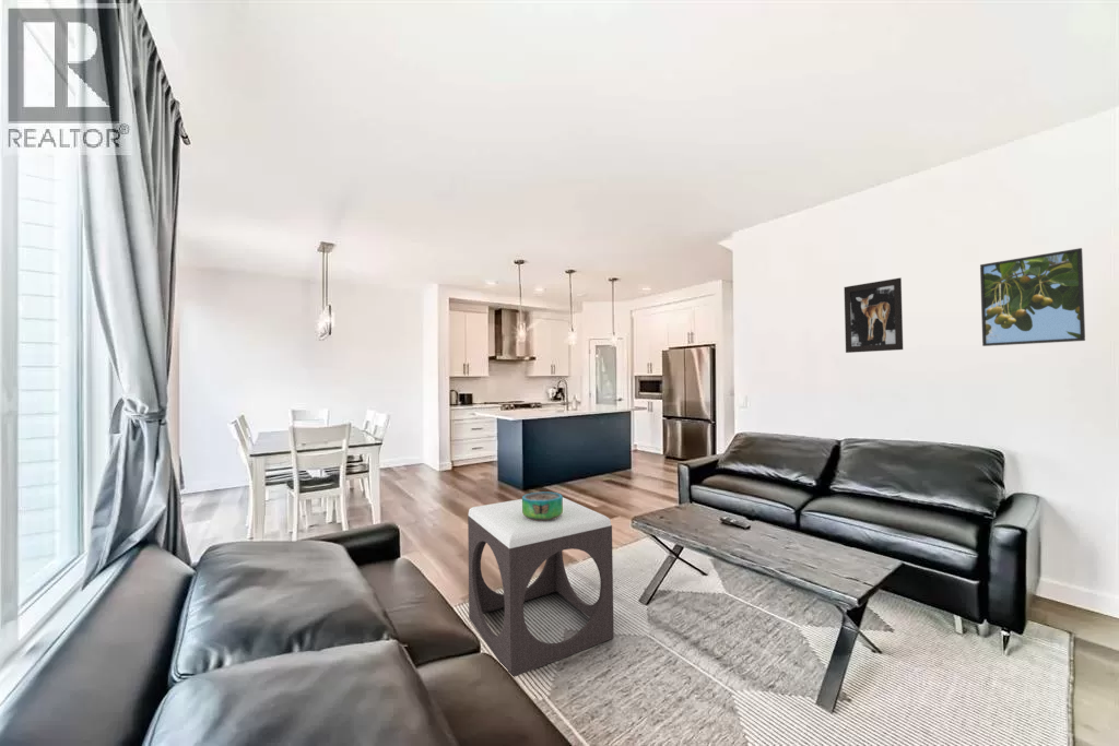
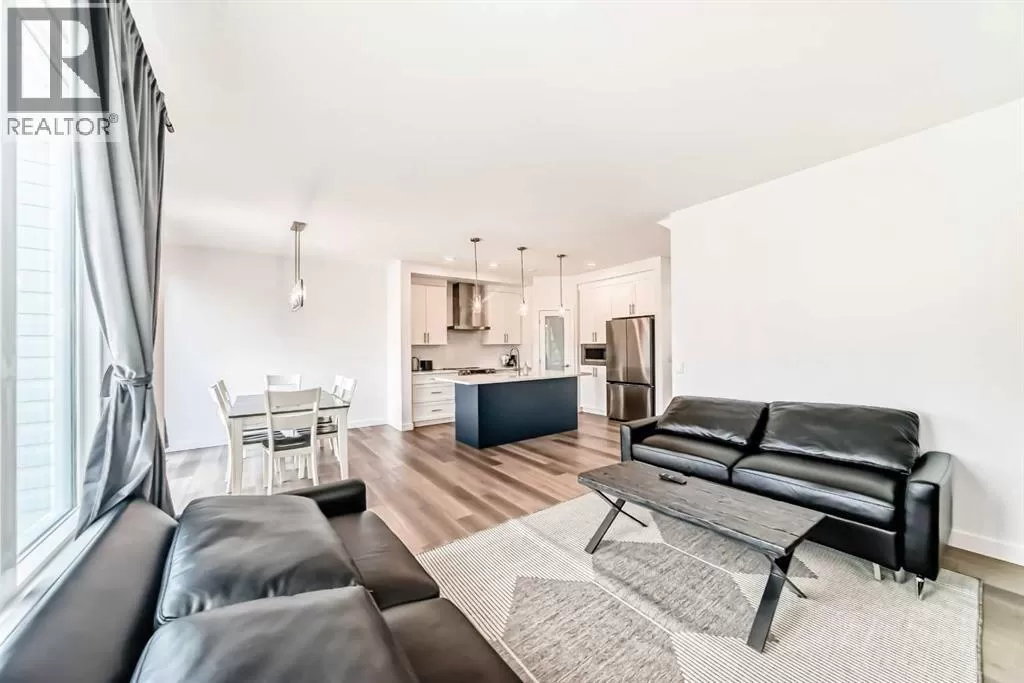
- wall art [843,276,904,354]
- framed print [979,247,1086,347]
- footstool [467,497,615,678]
- decorative bowl [521,492,564,521]
